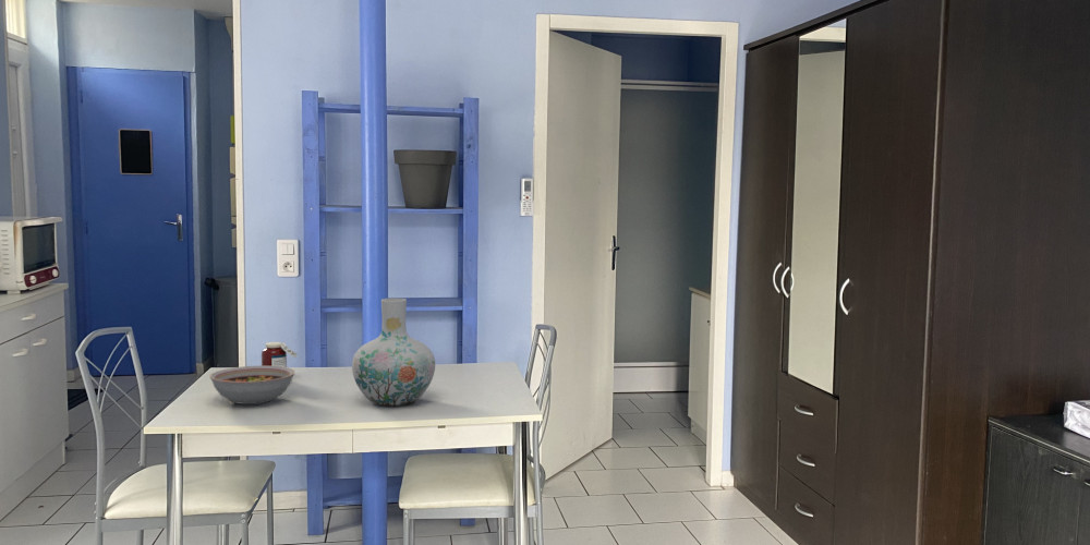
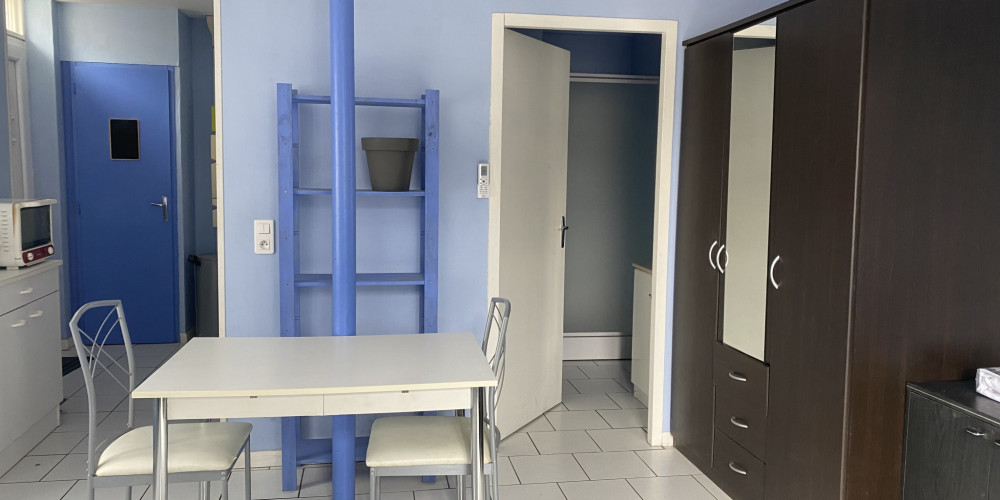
- bowl [208,365,295,405]
- jar [261,341,299,367]
- vase [351,296,436,408]
